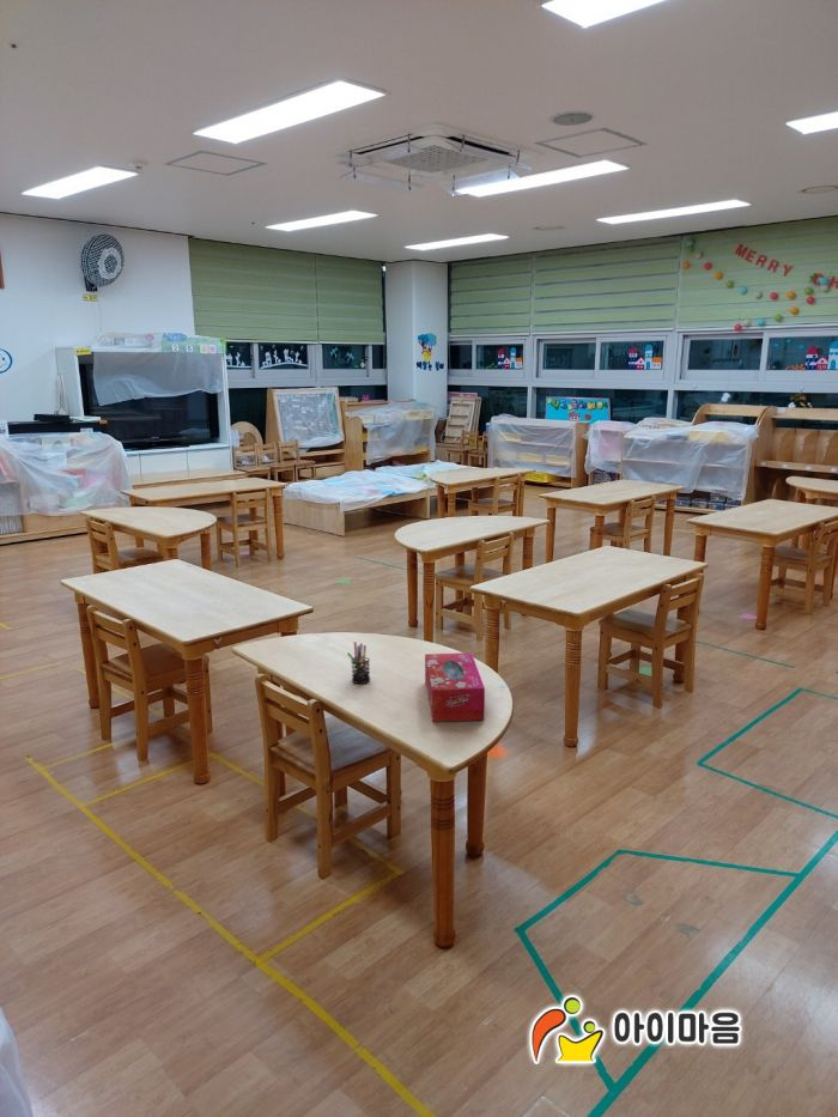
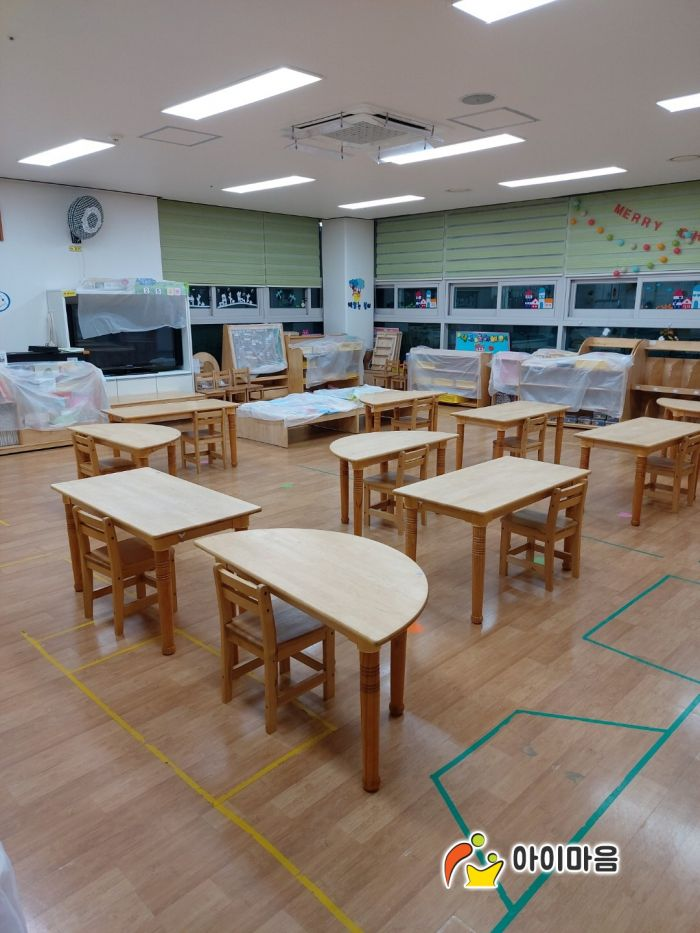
- tissue box [424,651,486,723]
- pen holder [346,641,371,685]
